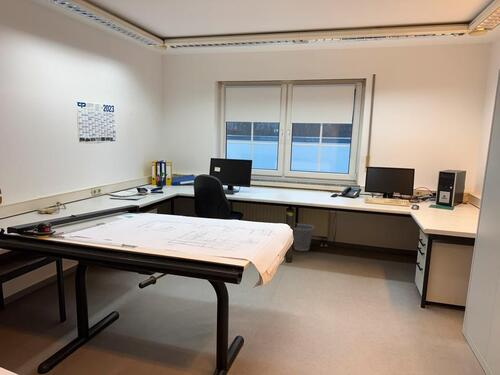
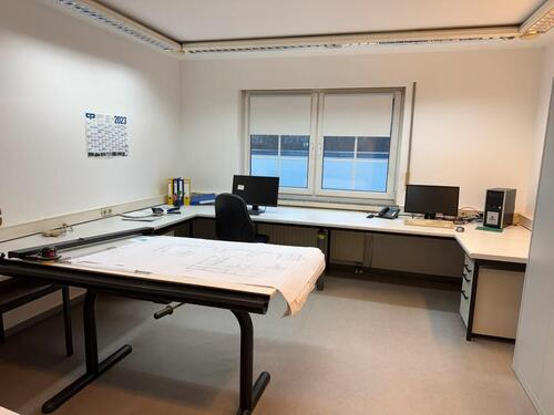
- wastebasket [293,223,315,252]
